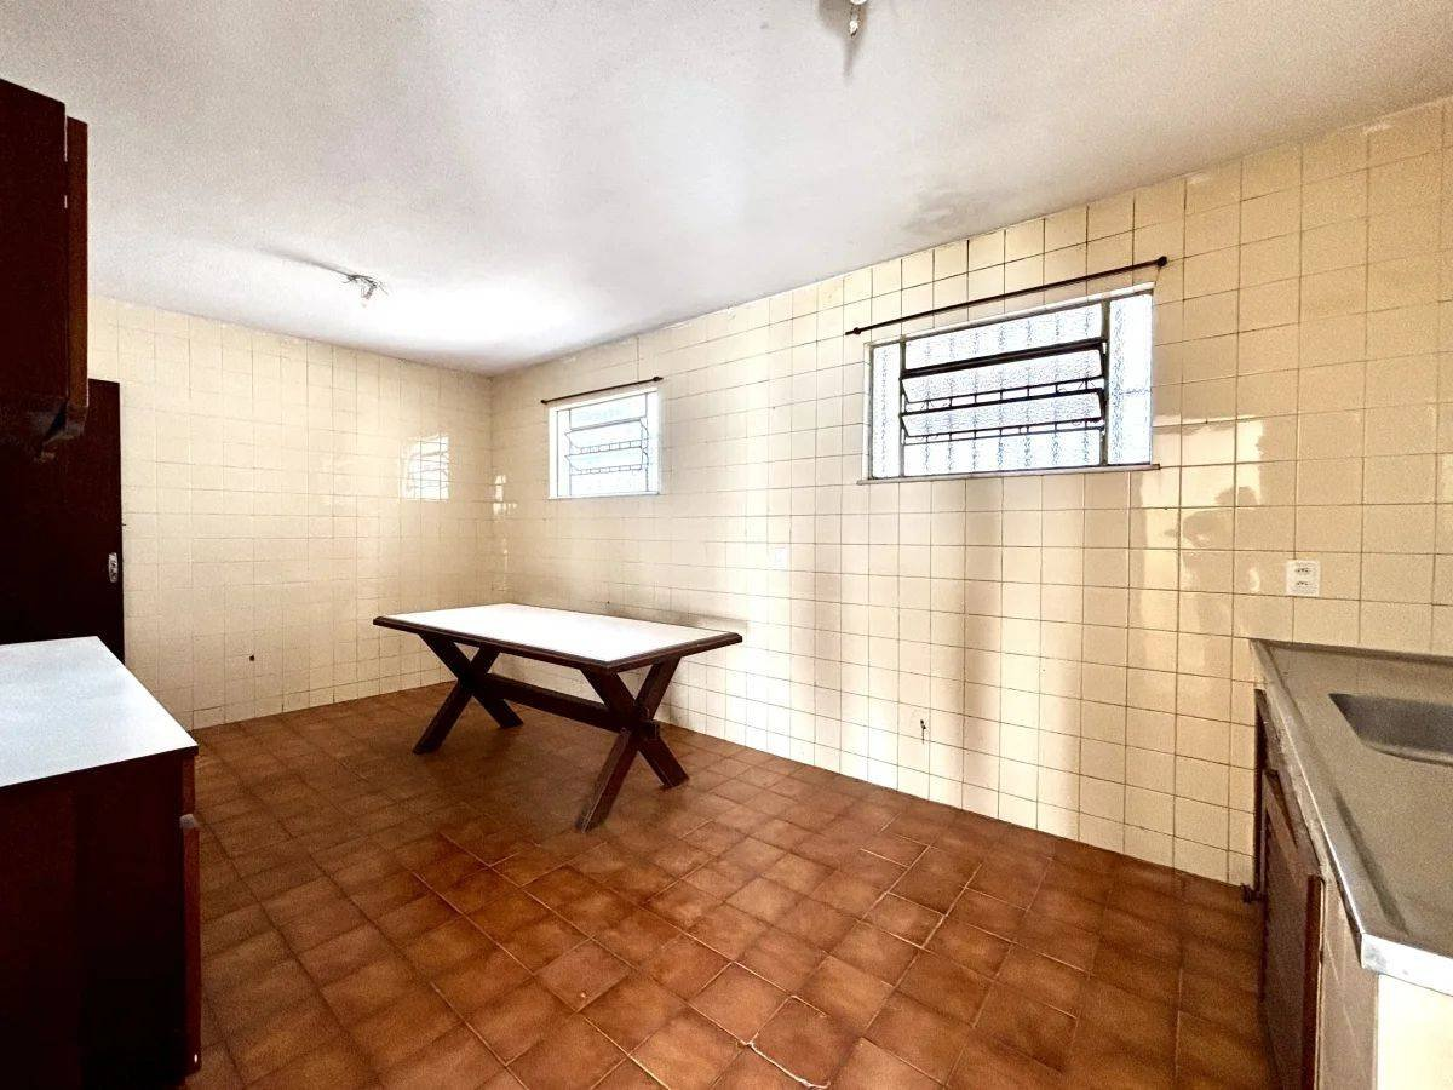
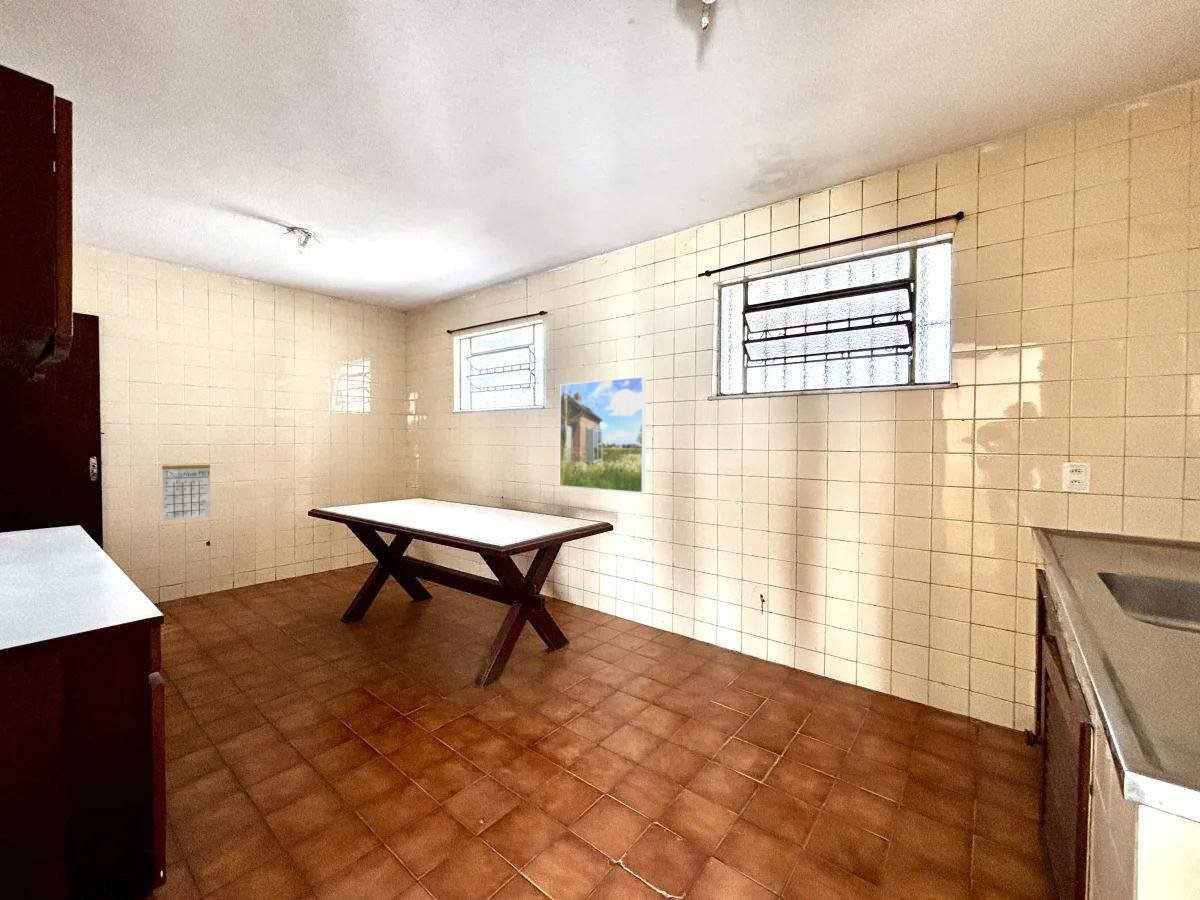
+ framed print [559,375,647,494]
+ calendar [161,455,211,522]
